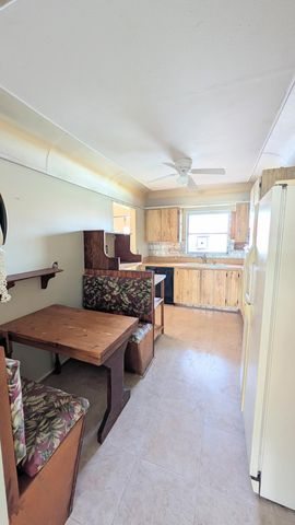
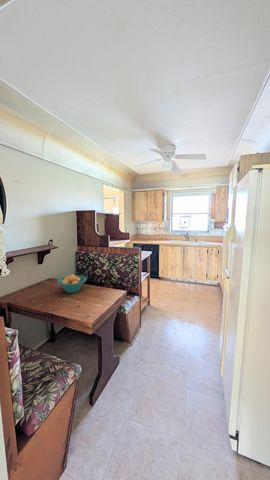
+ fruit bowl [56,274,88,293]
